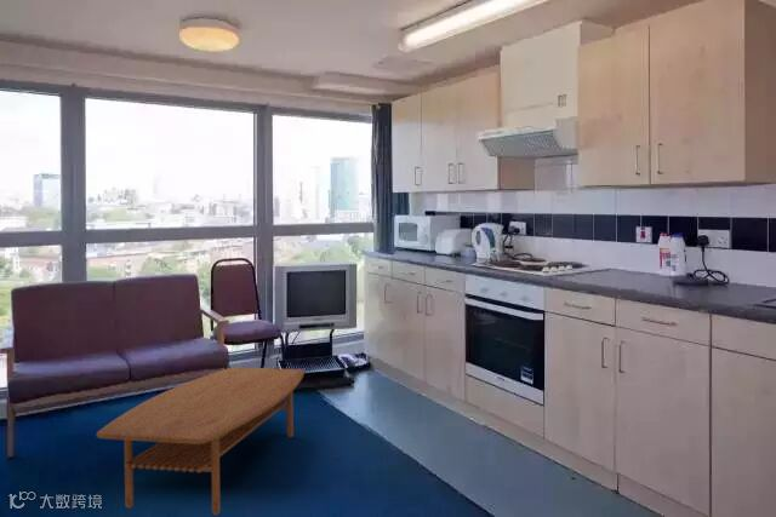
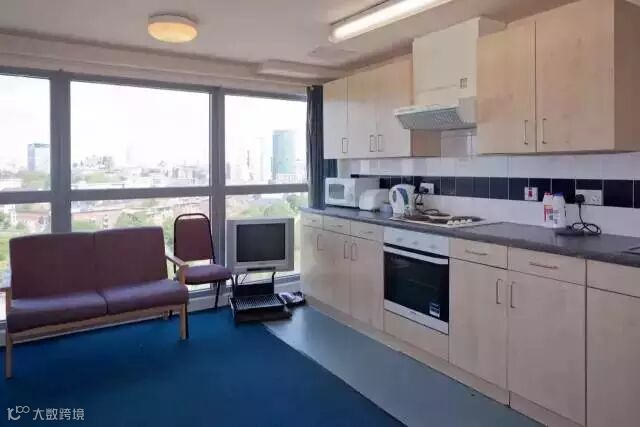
- coffee table [96,366,306,516]
